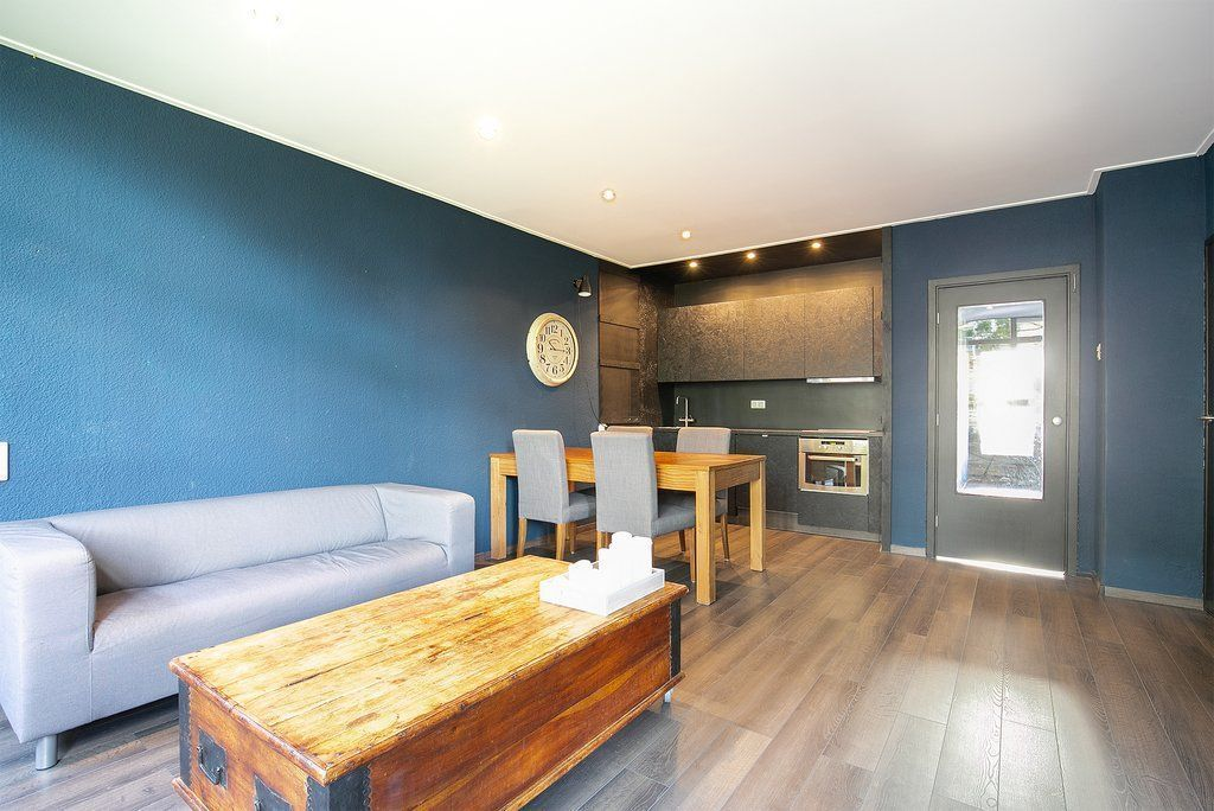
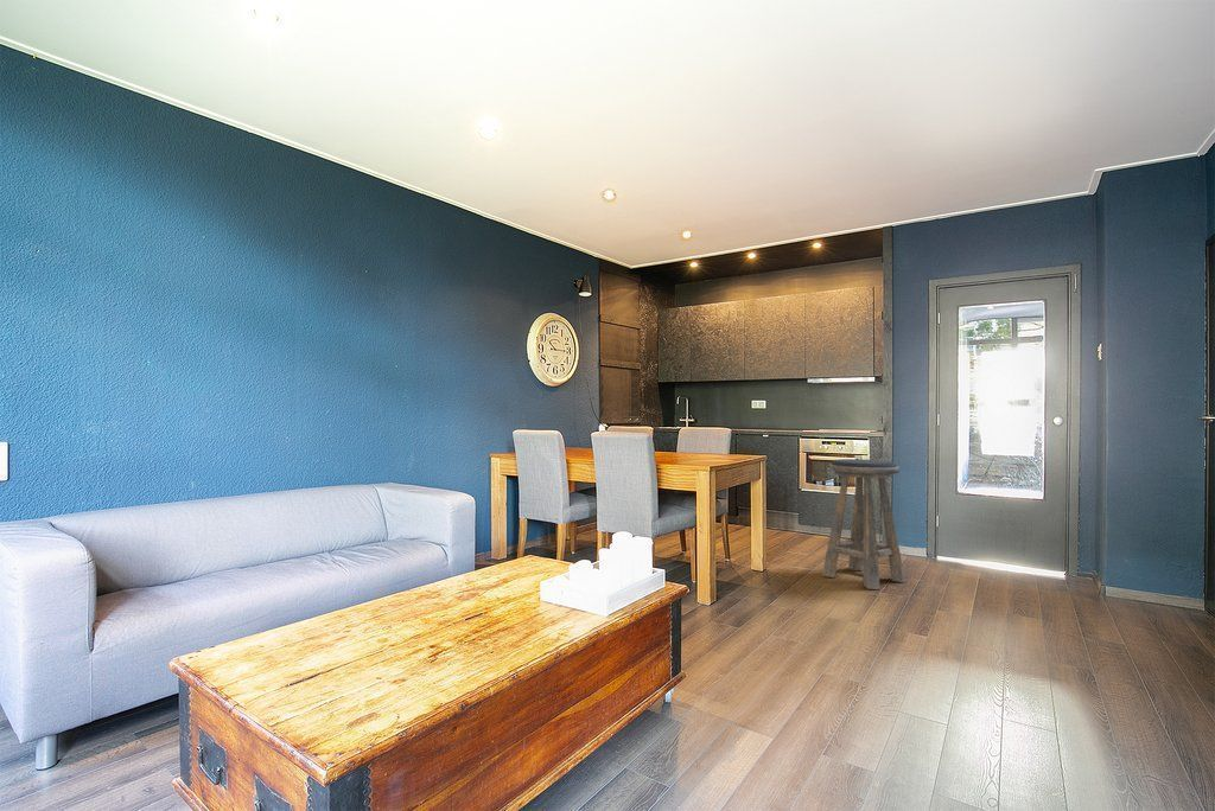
+ stool [821,458,905,590]
